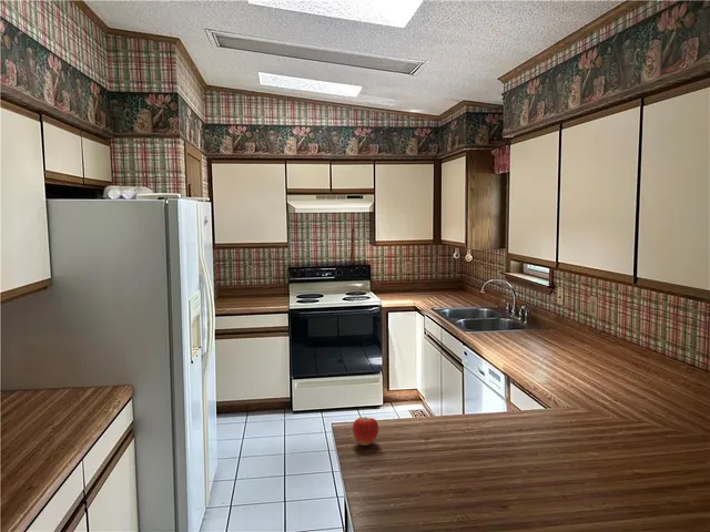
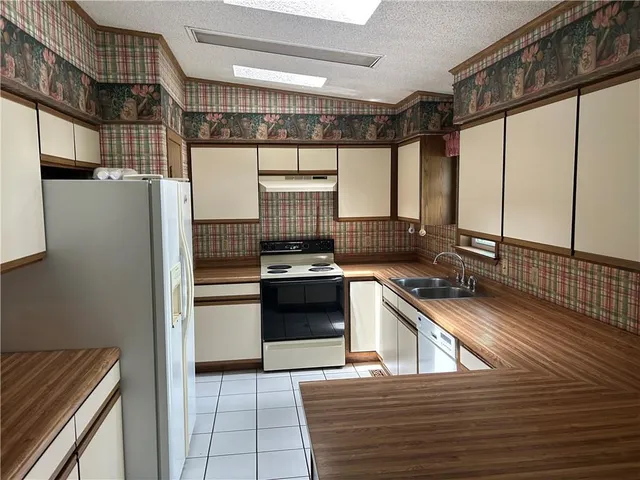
- apple [352,417,379,447]
